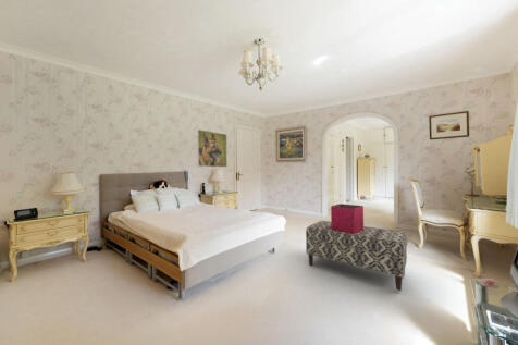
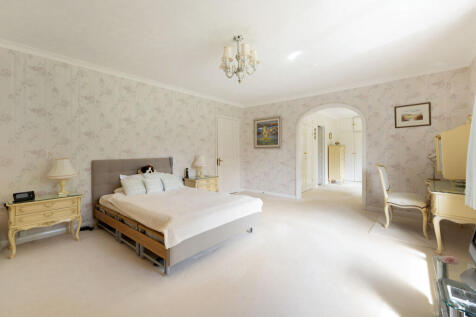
- storage bin [330,202,365,234]
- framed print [197,128,229,168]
- bench [305,220,408,292]
